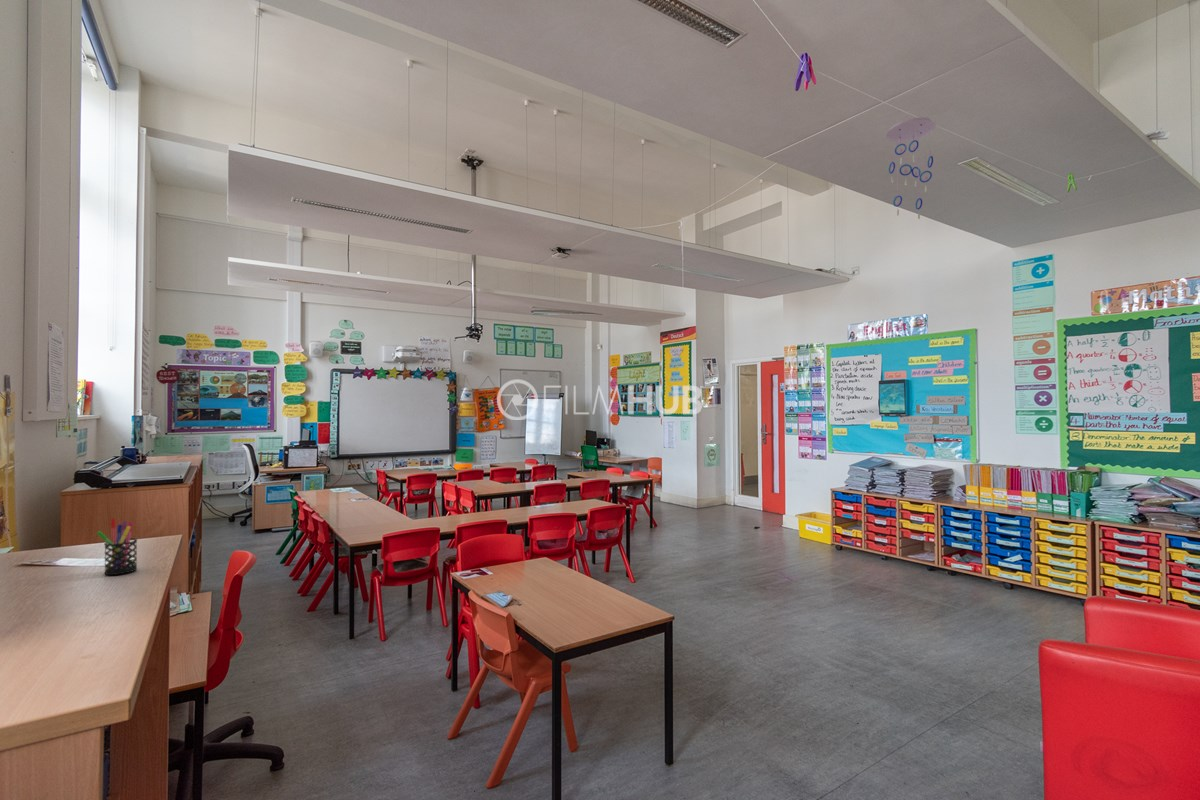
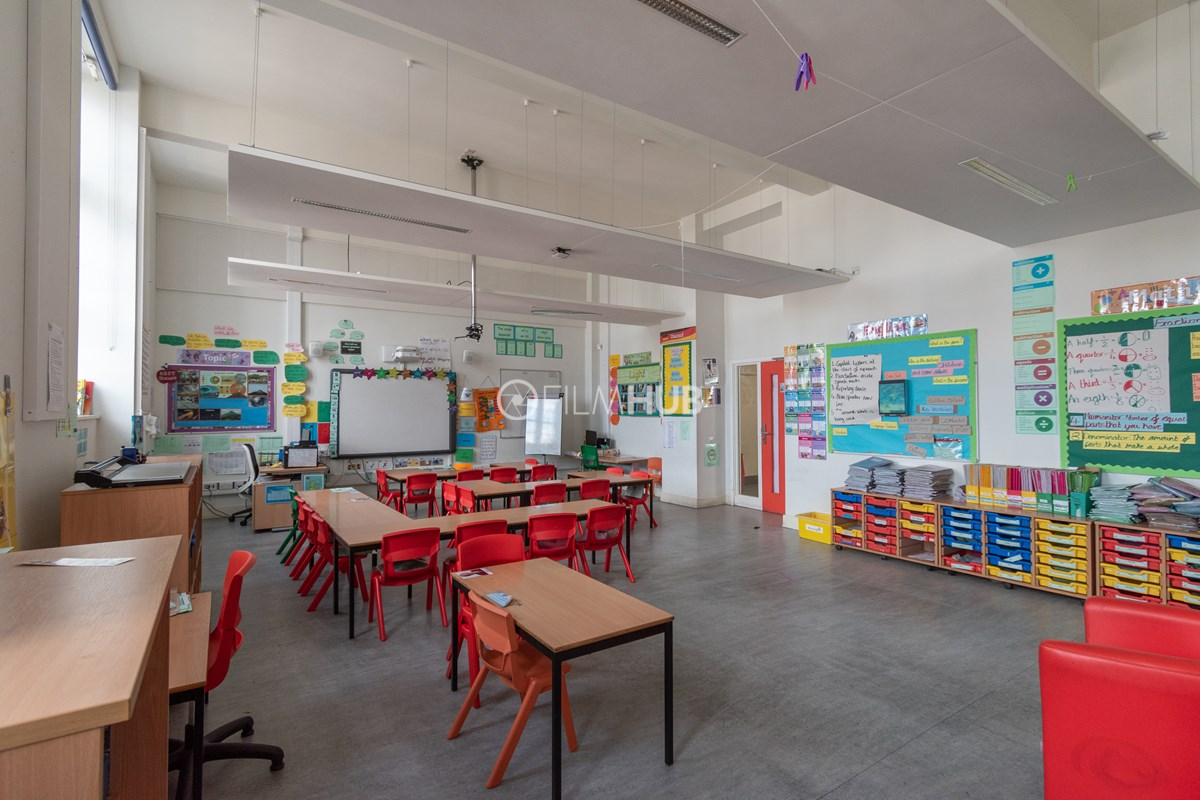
- ceiling mobile [885,116,937,220]
- pen holder [96,518,138,576]
